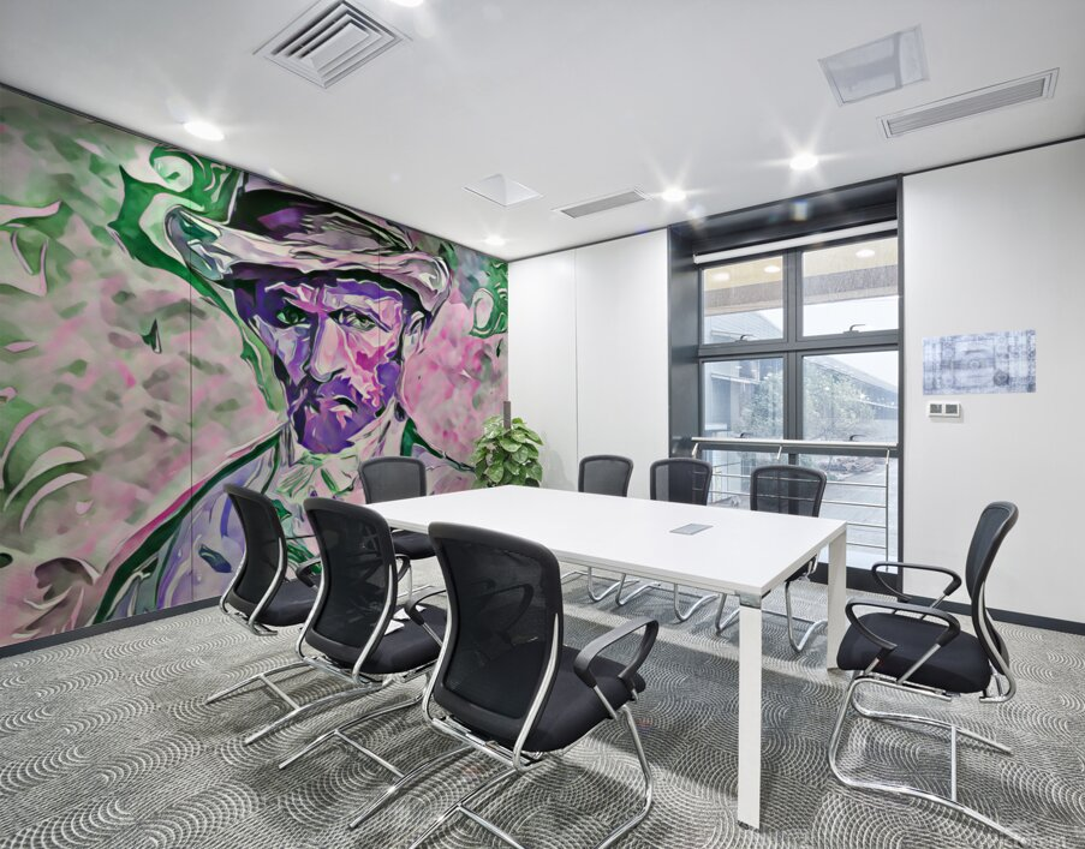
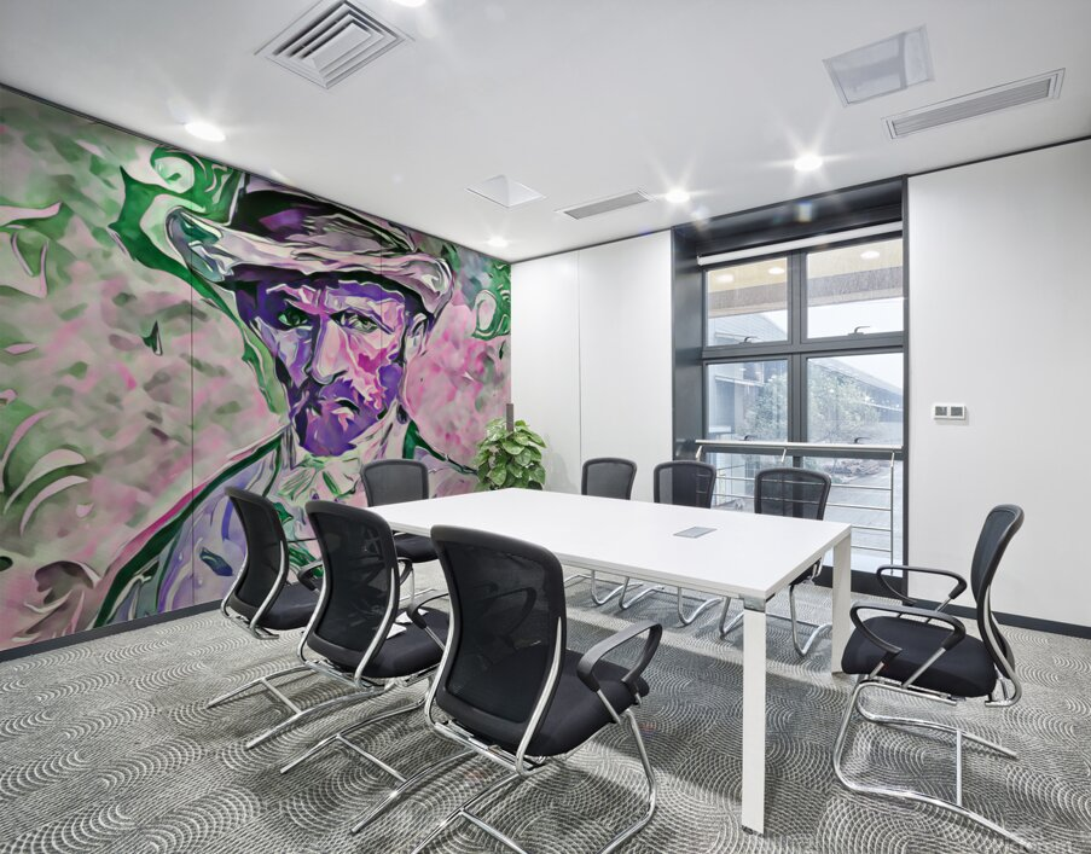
- wall art [922,328,1037,396]
